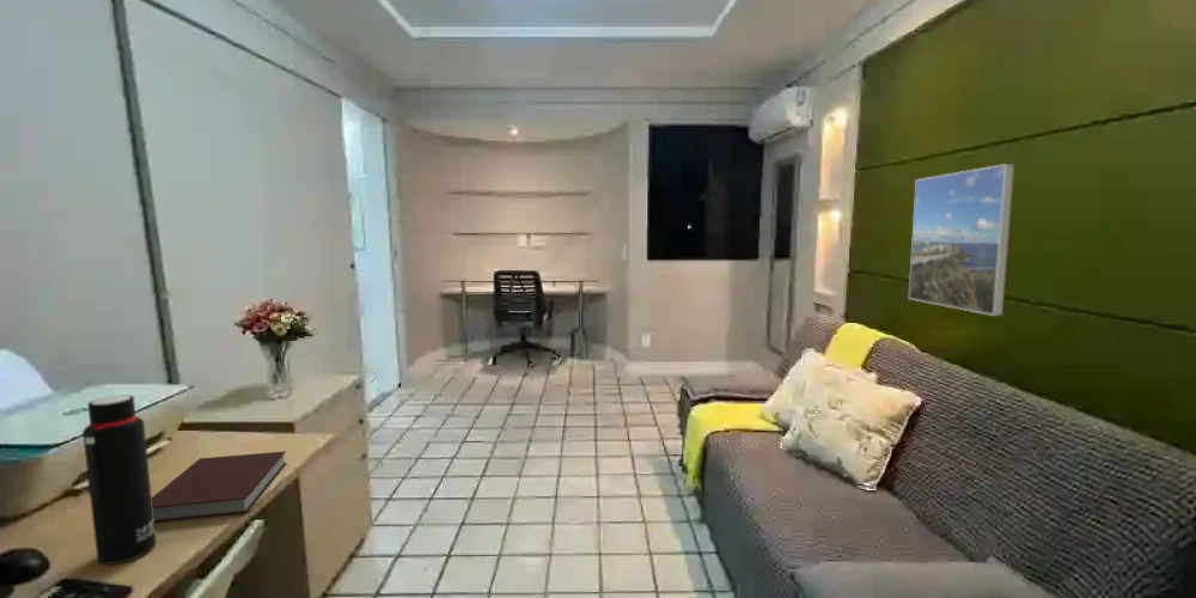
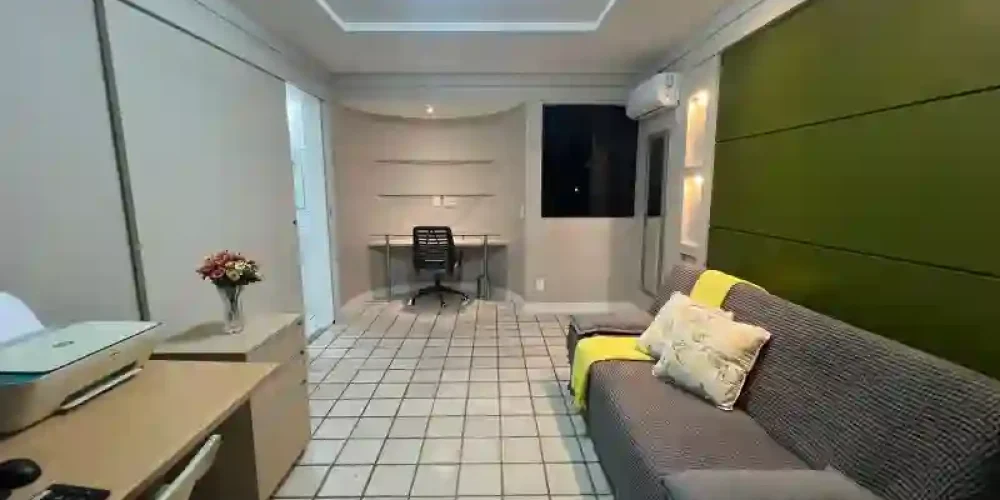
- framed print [908,163,1017,317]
- water bottle [81,393,157,566]
- notebook [152,450,288,523]
